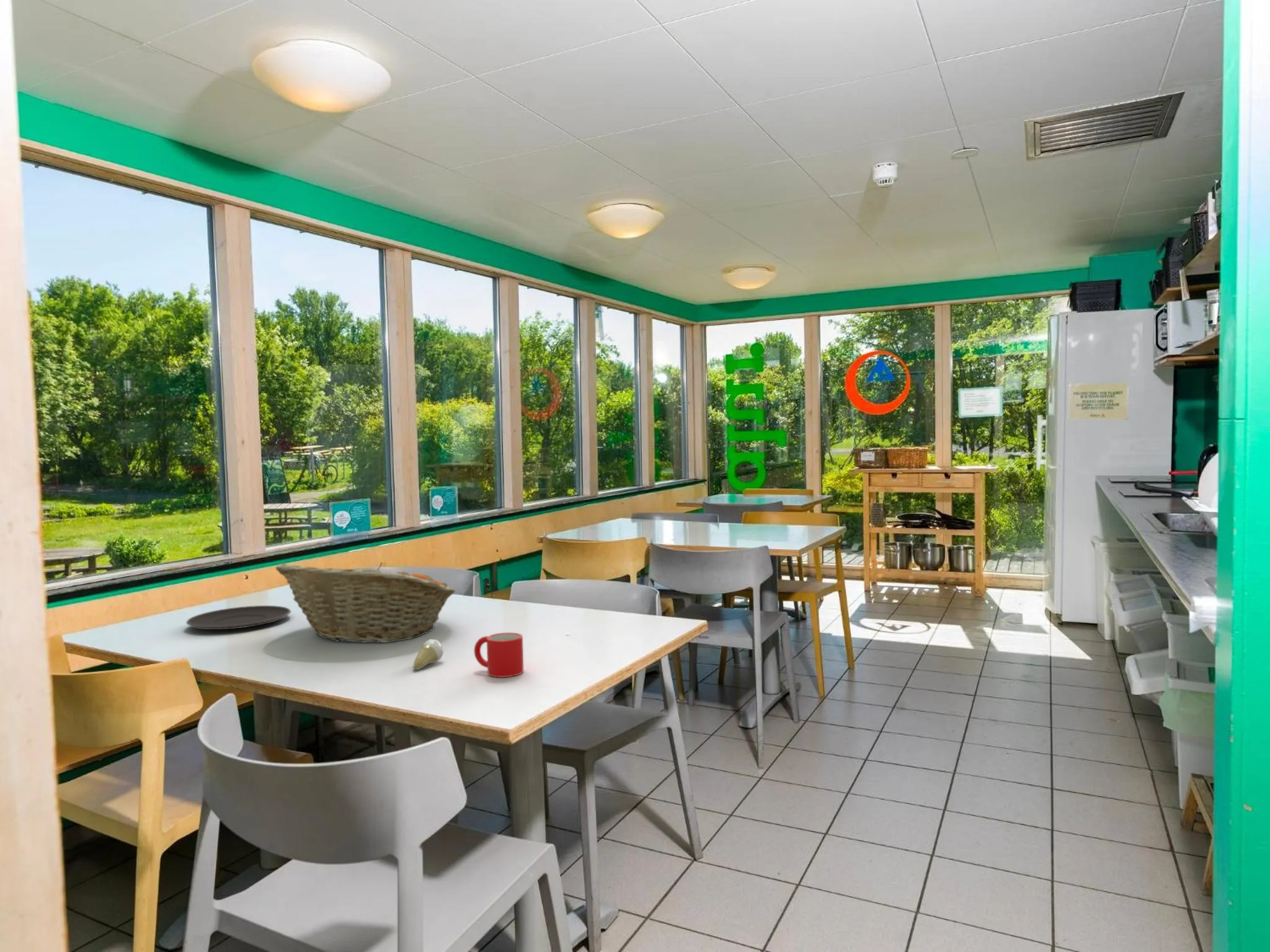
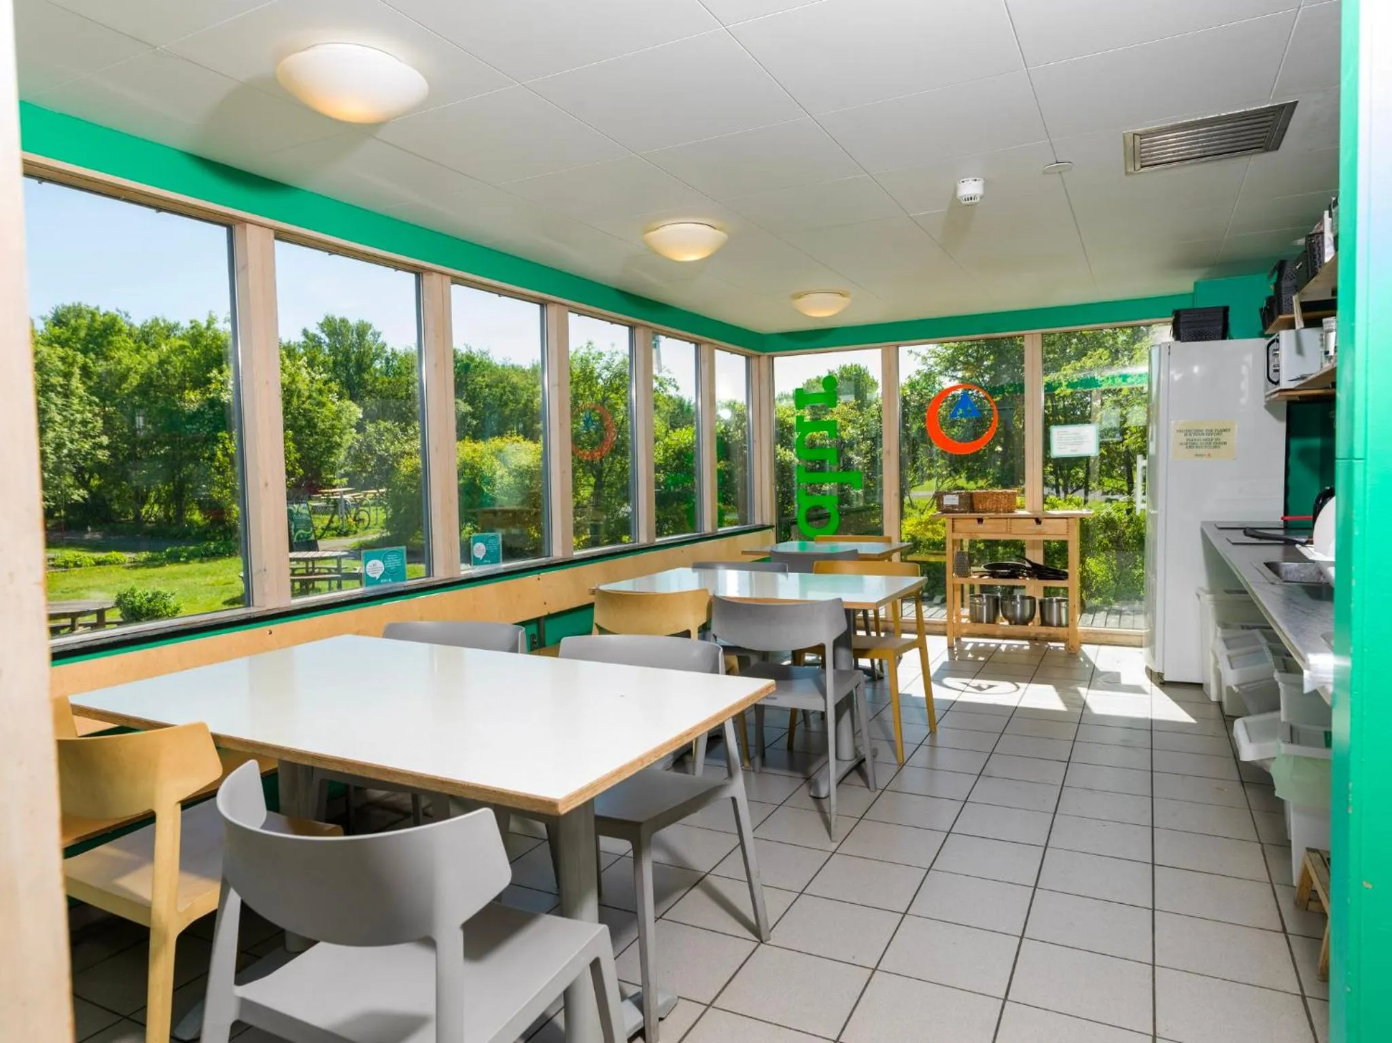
- tooth [412,638,444,671]
- mug [473,632,524,678]
- plate [185,605,291,630]
- fruit basket [275,562,456,643]
